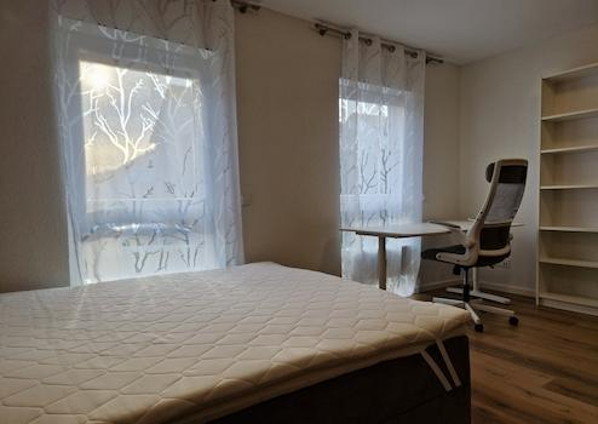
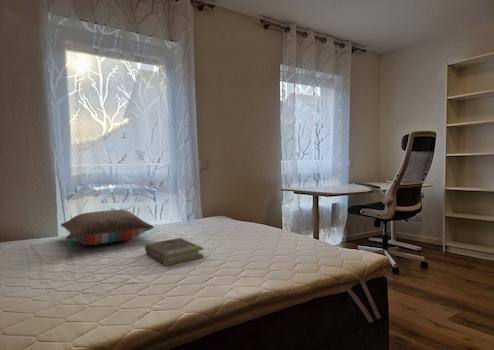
+ book [144,237,204,266]
+ pillow [60,209,155,246]
